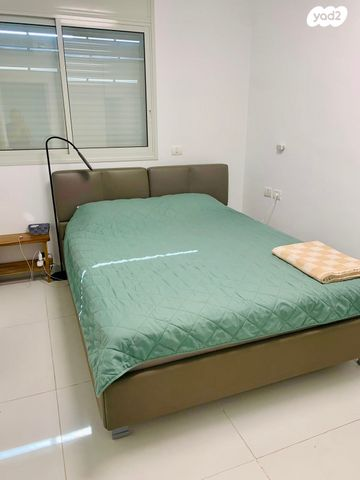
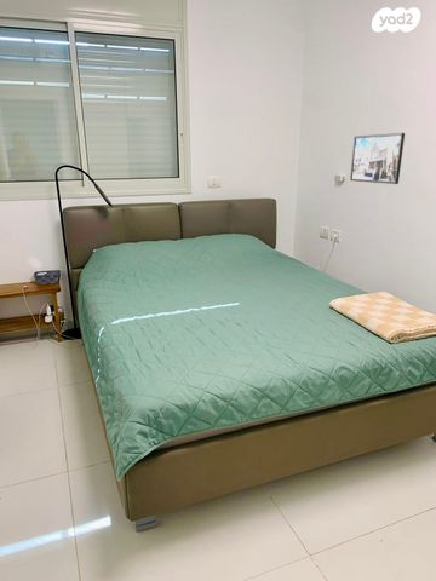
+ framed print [349,132,406,185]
